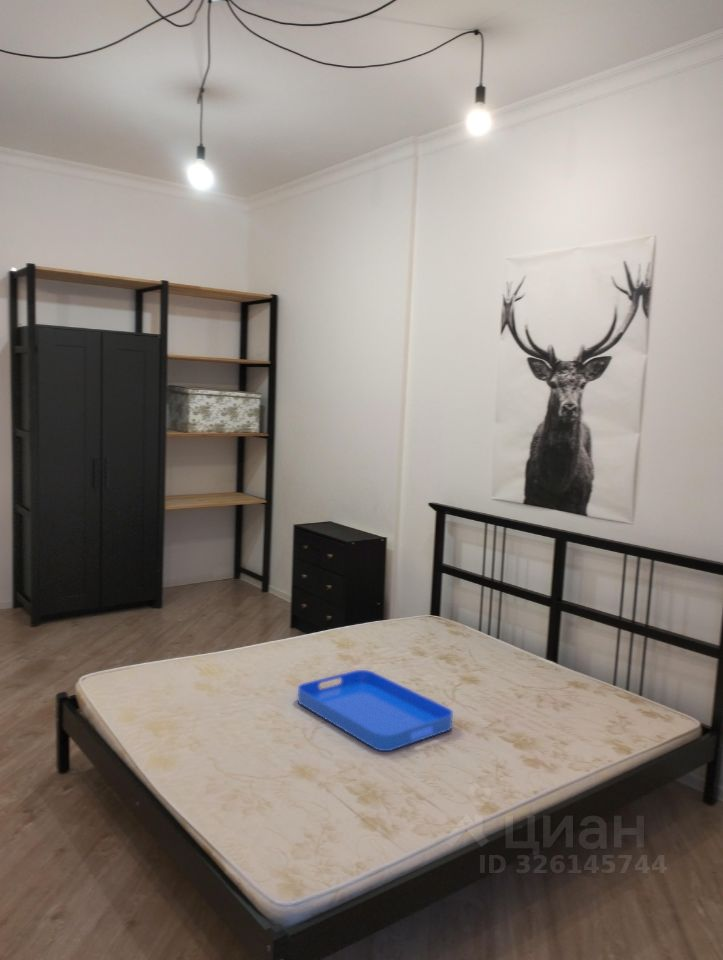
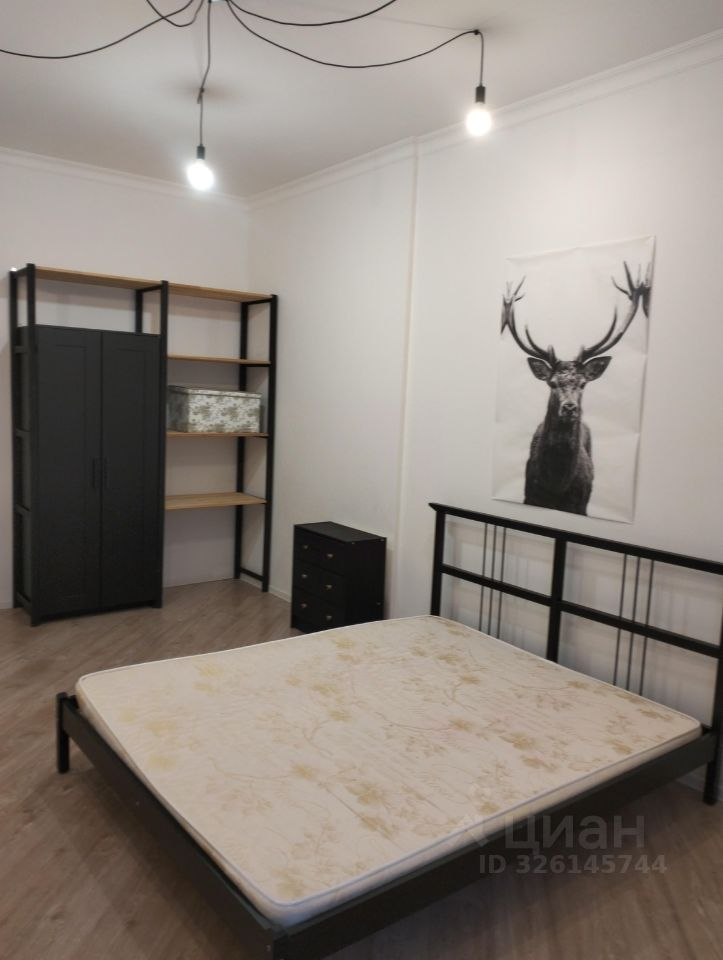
- serving tray [296,669,454,752]
